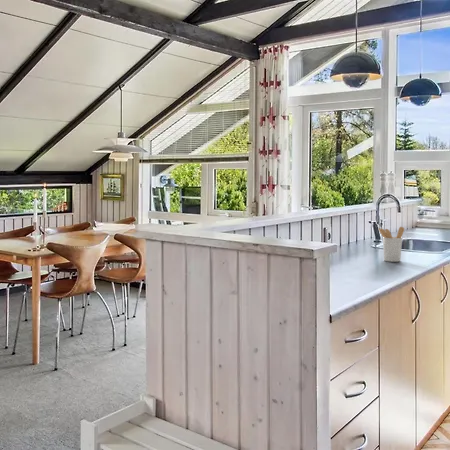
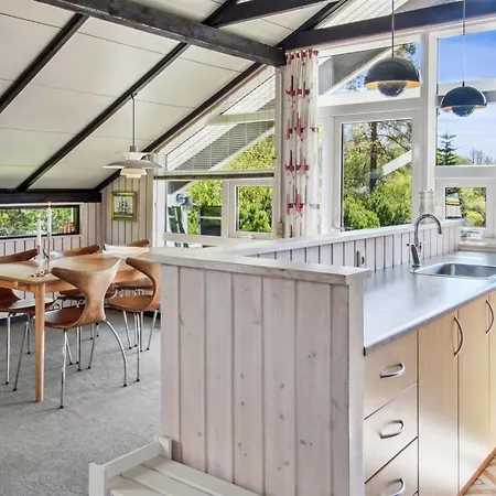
- utensil holder [378,226,405,263]
